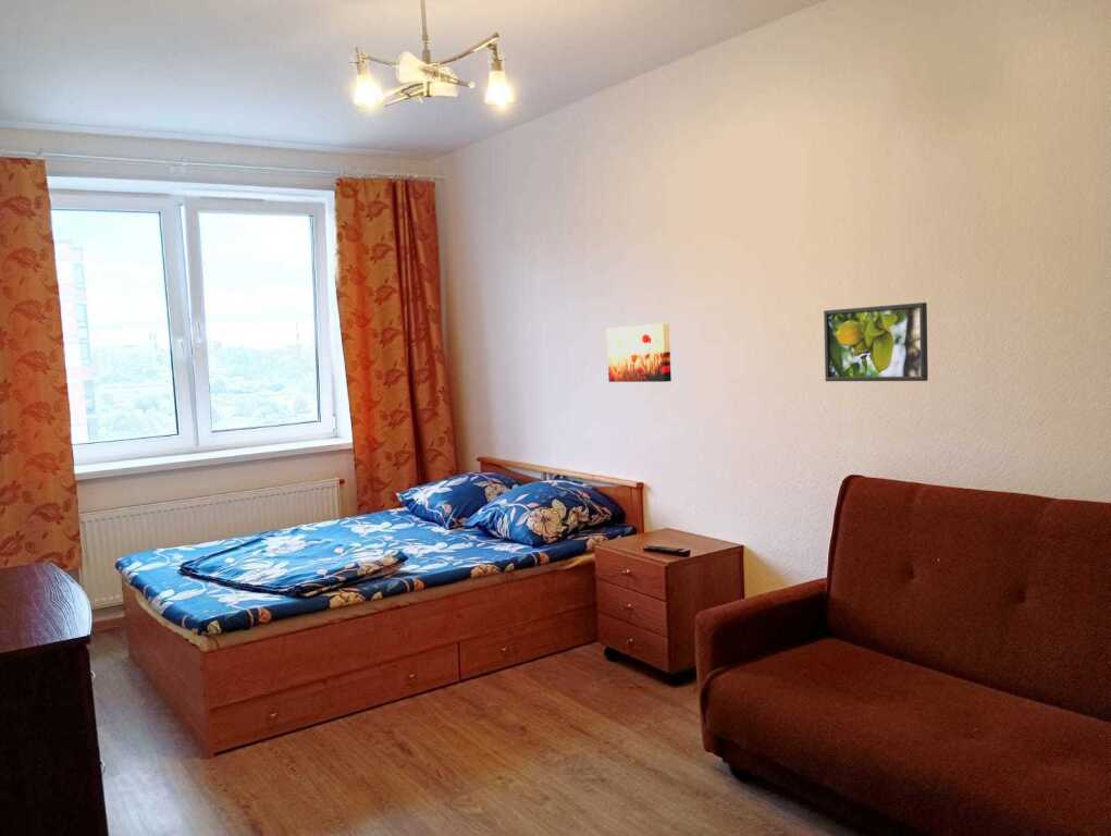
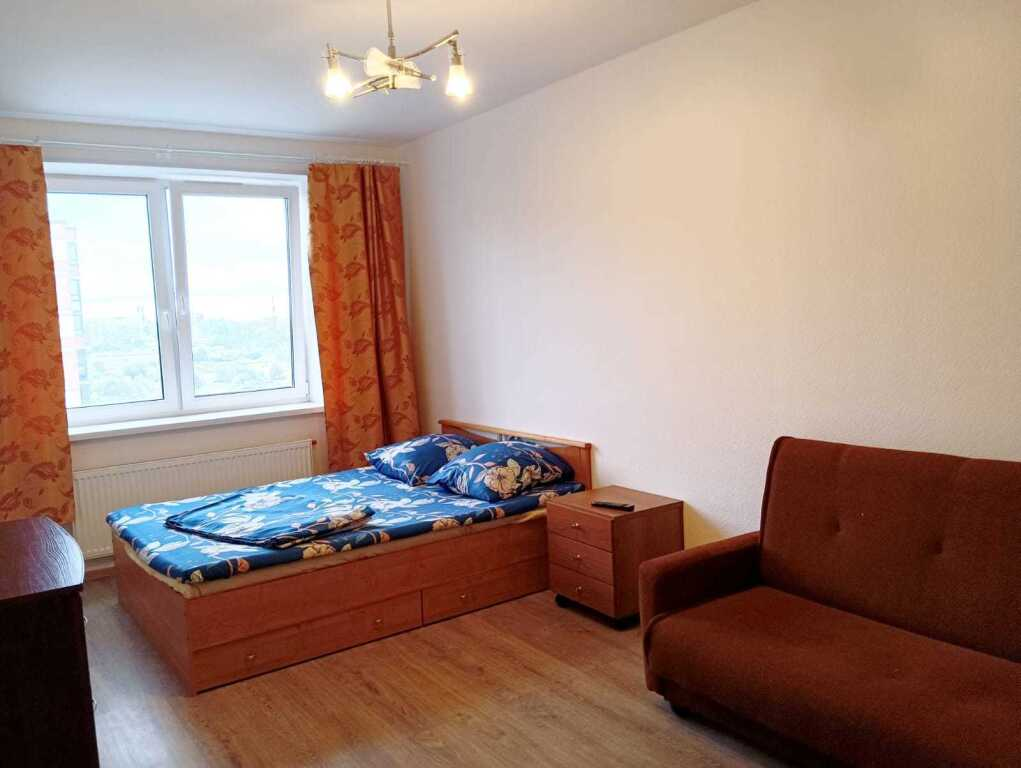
- wall art [606,323,672,383]
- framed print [823,302,929,382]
